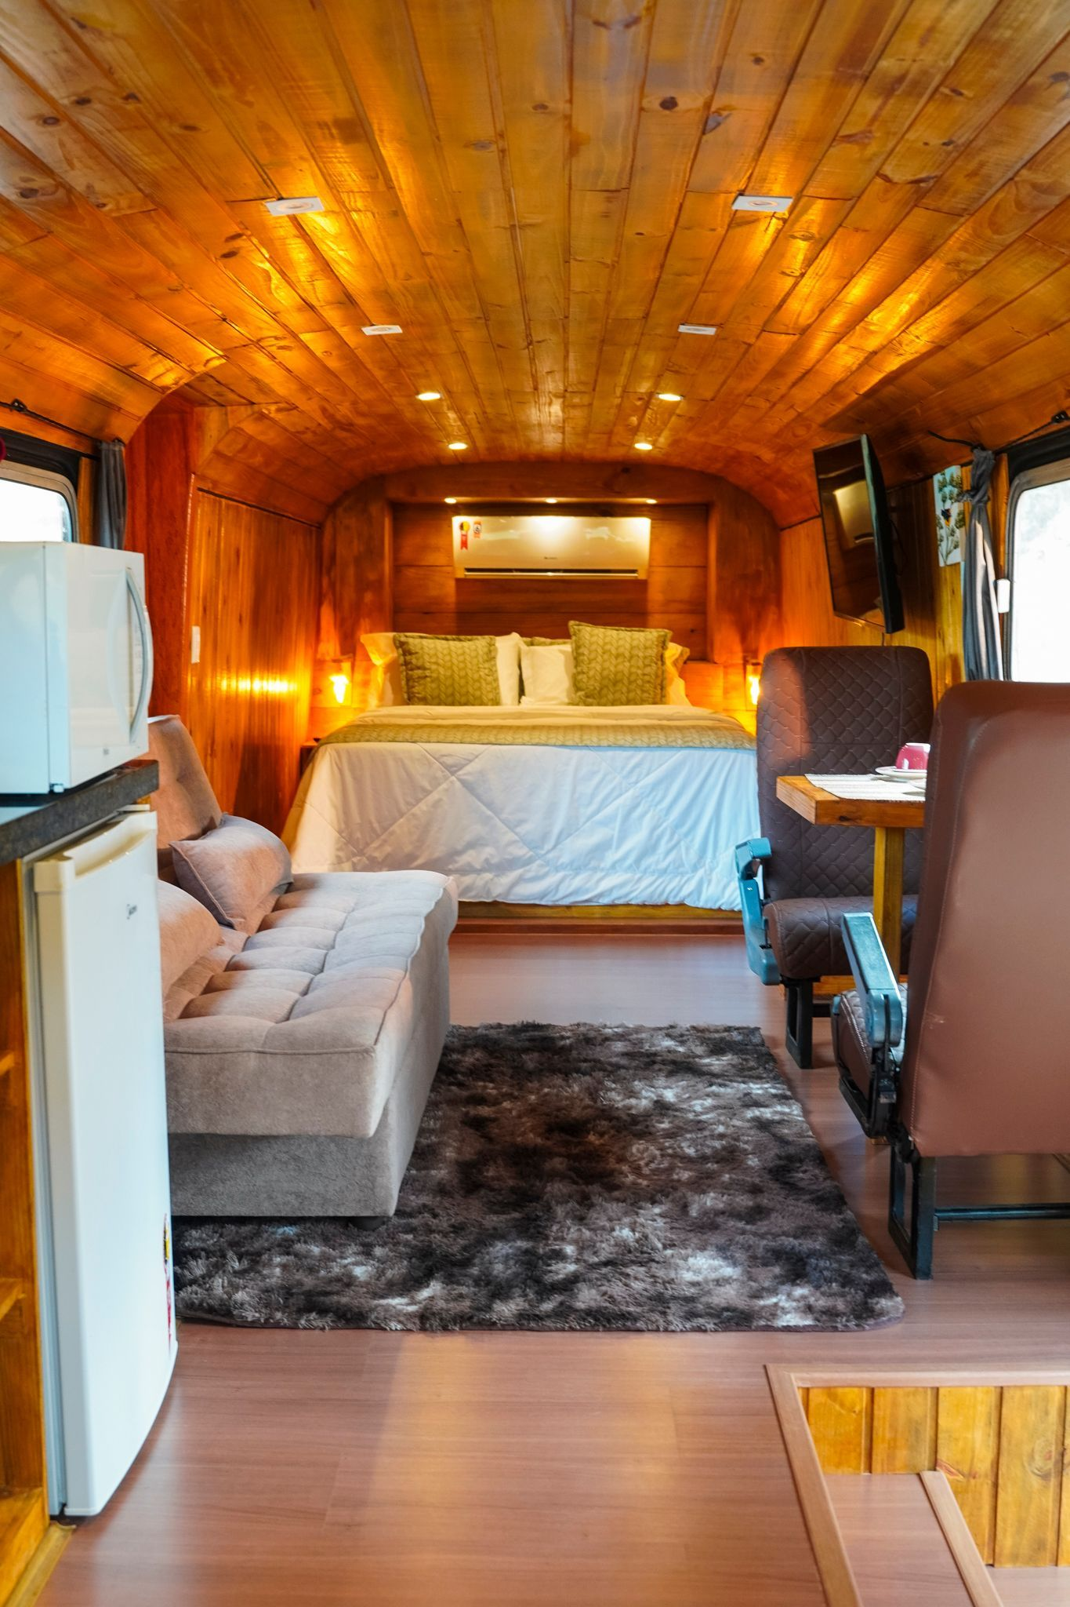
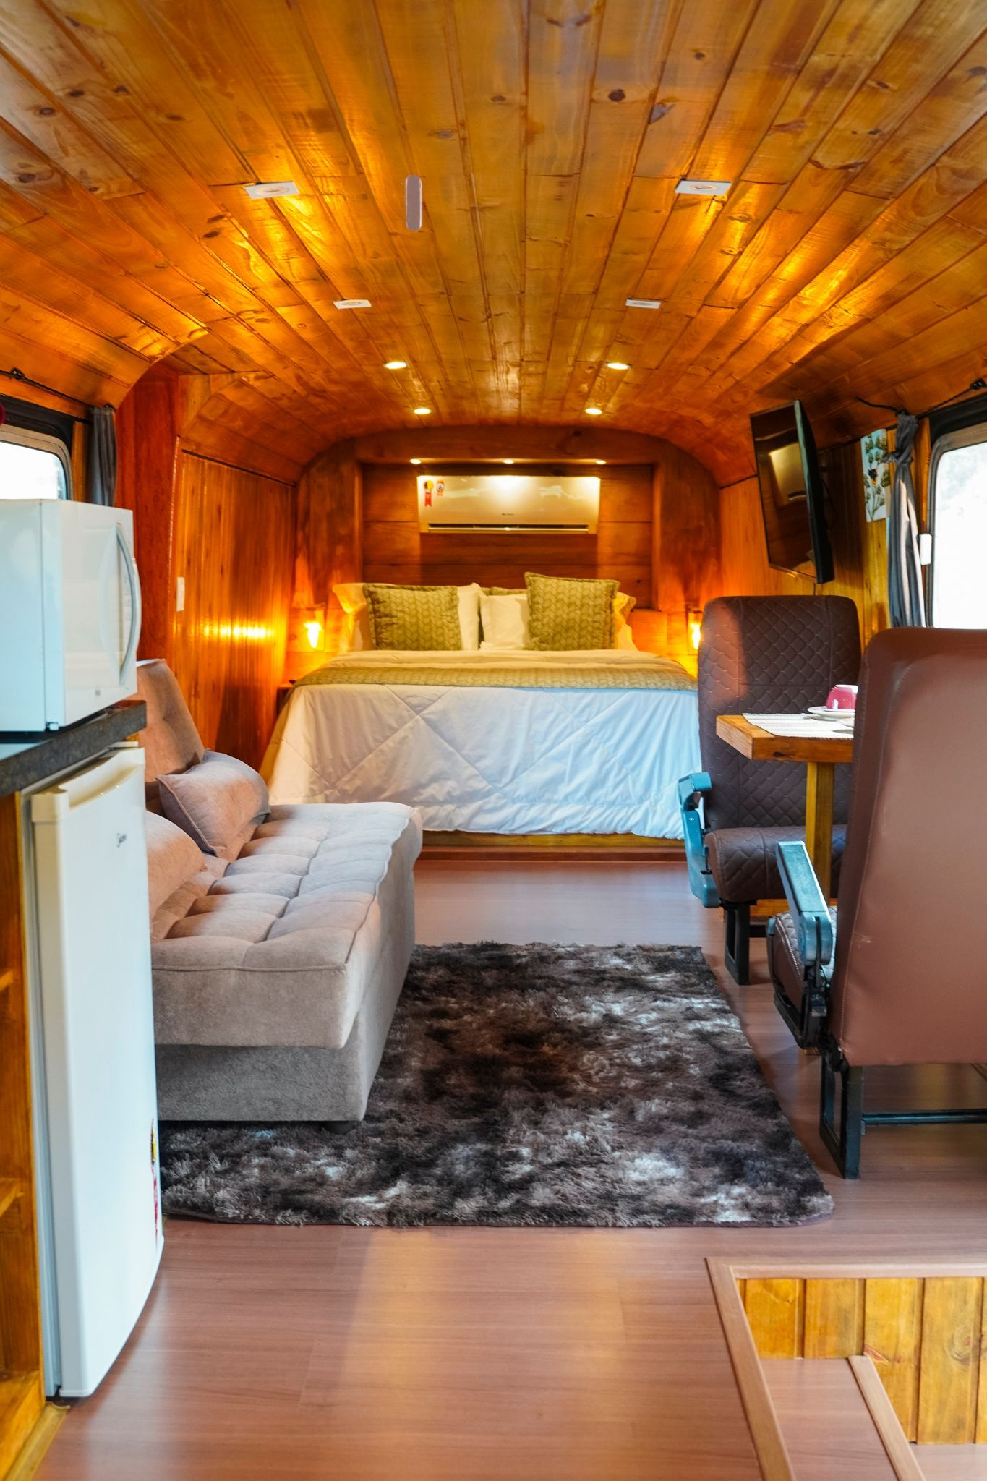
+ wheel [405,174,422,231]
